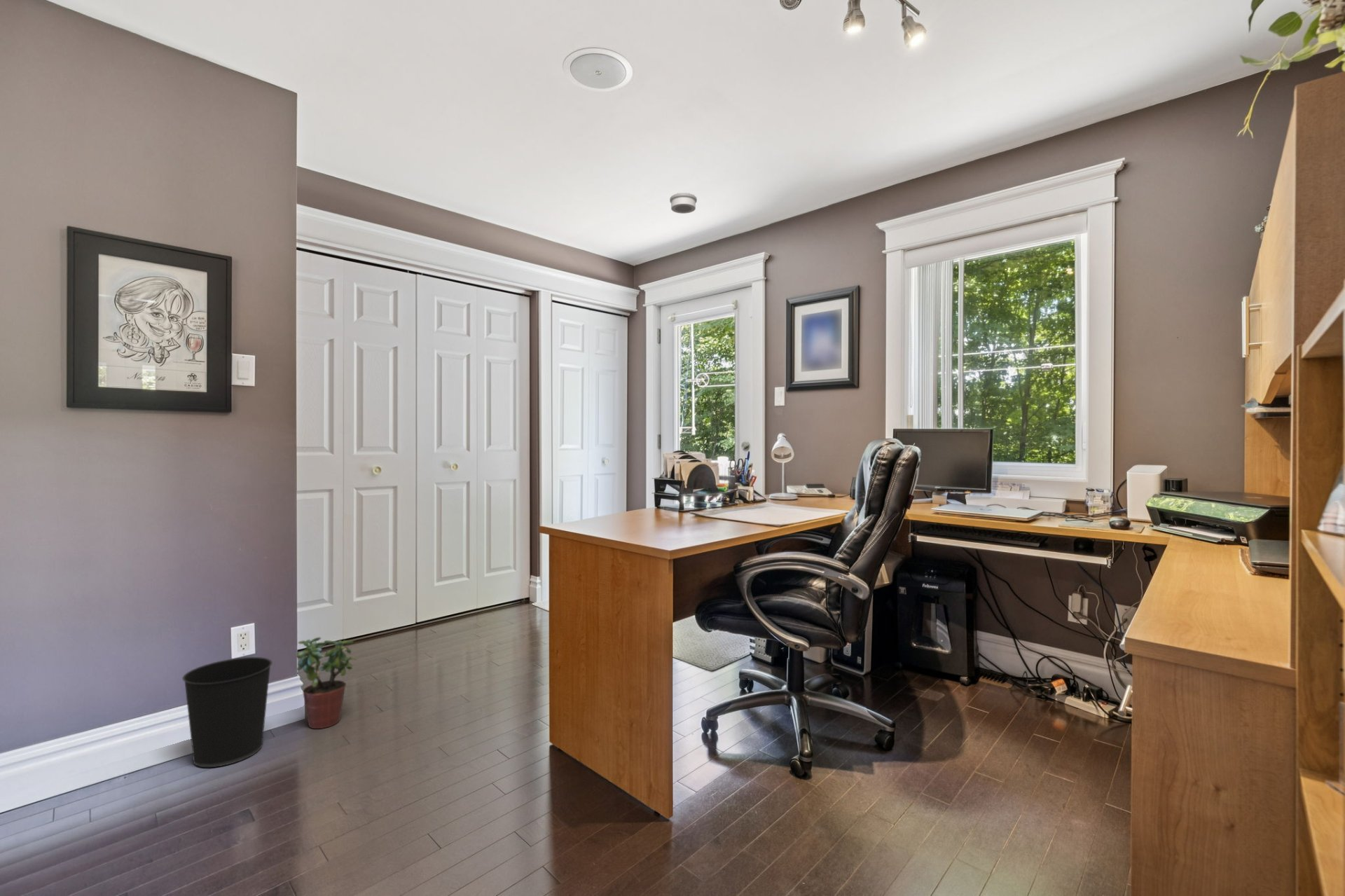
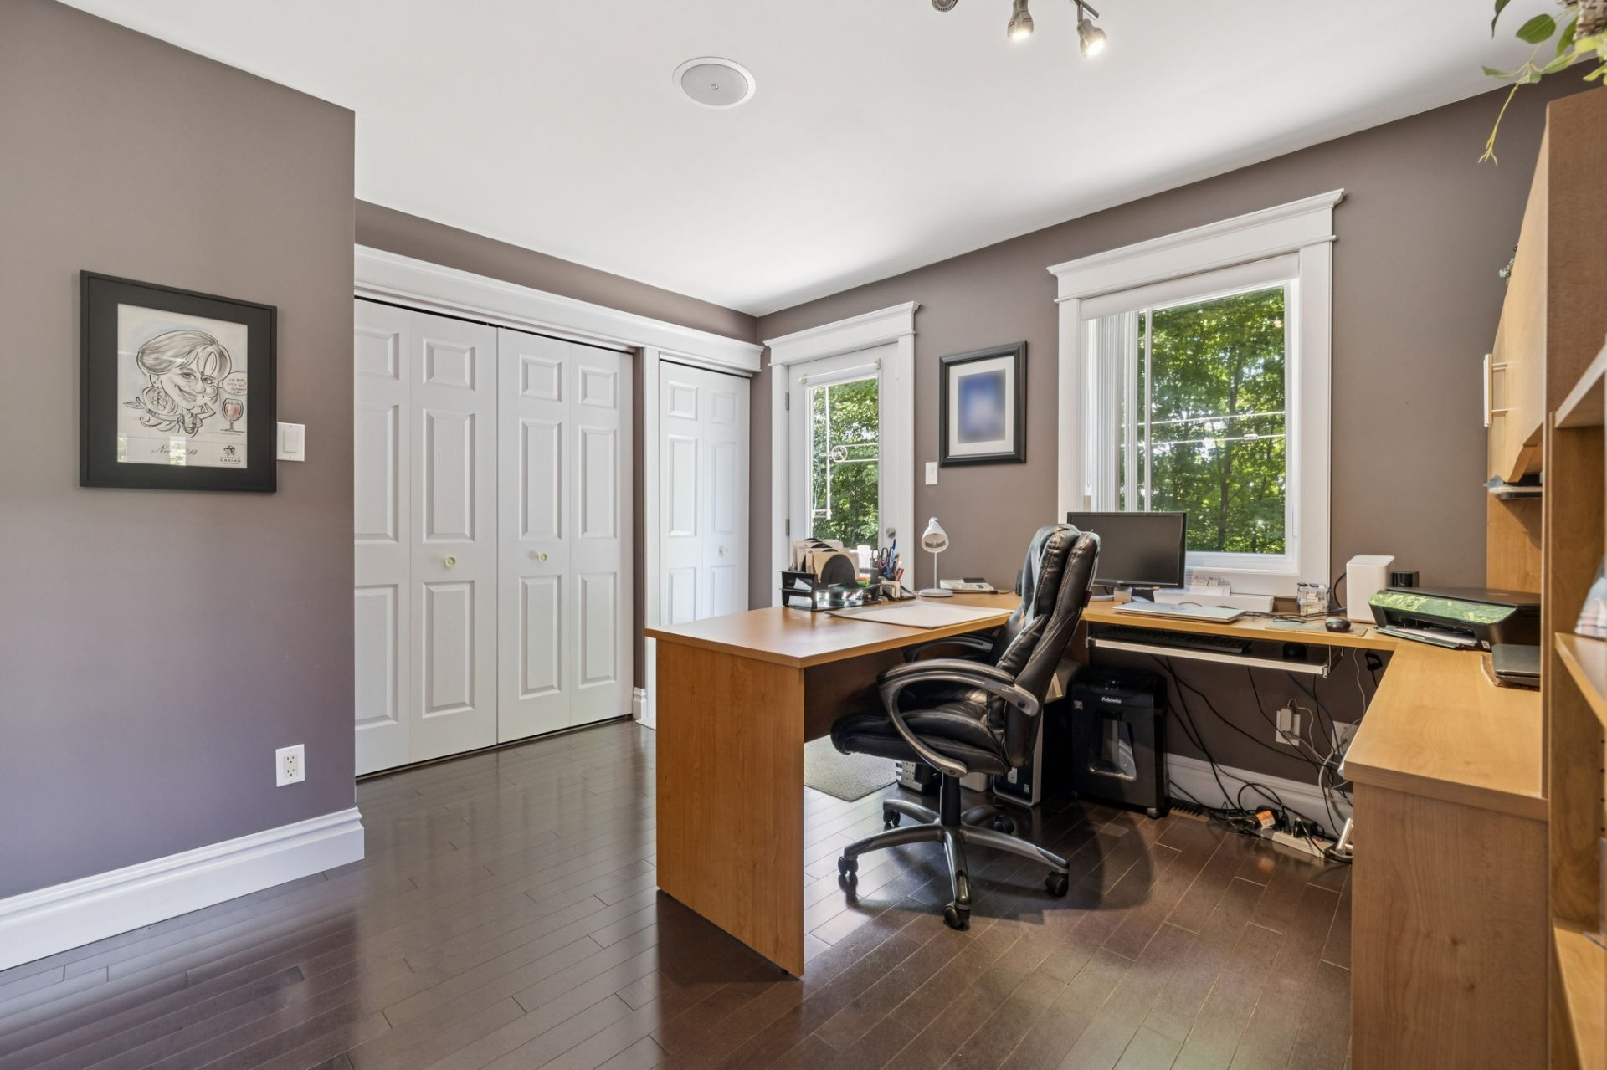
- potted plant [296,637,357,729]
- wastebasket [181,656,273,768]
- smoke detector [669,192,698,214]
